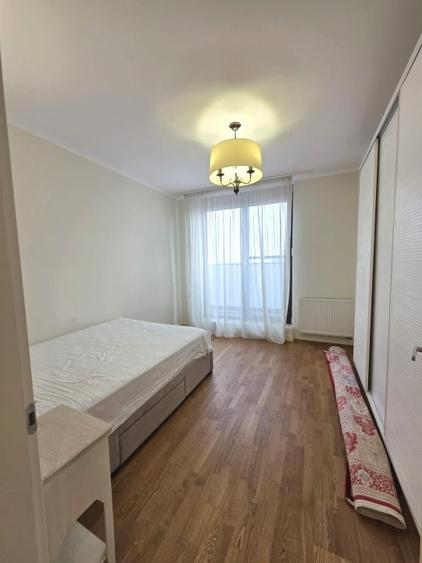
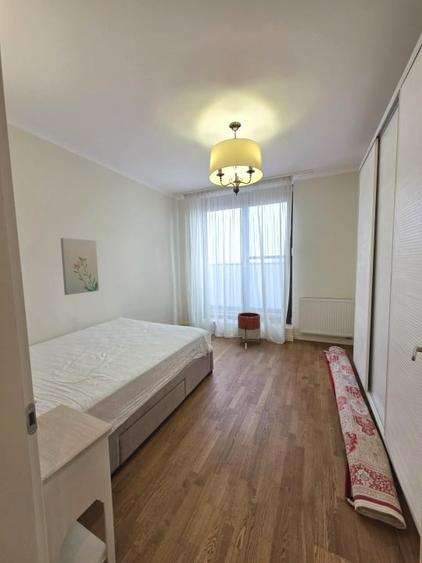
+ wall art [60,237,100,296]
+ planter [237,311,262,344]
